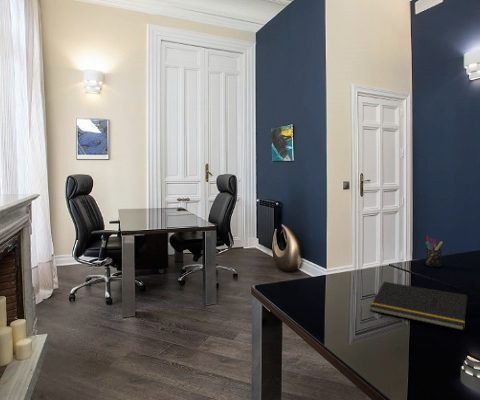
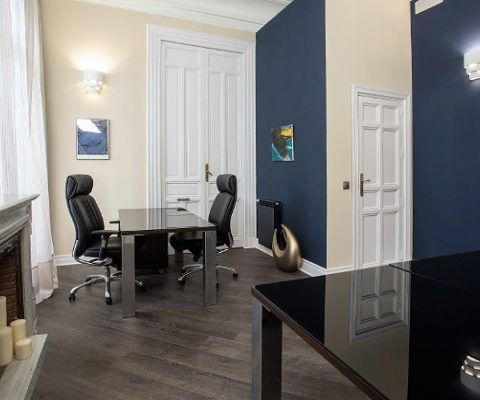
- pen holder [425,235,444,268]
- notepad [369,281,468,332]
